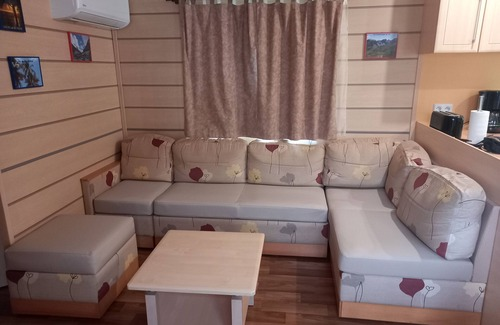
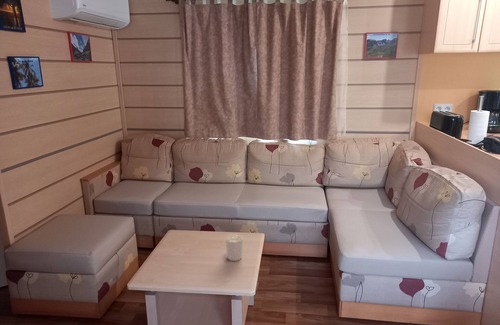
+ candle holder [225,233,244,262]
